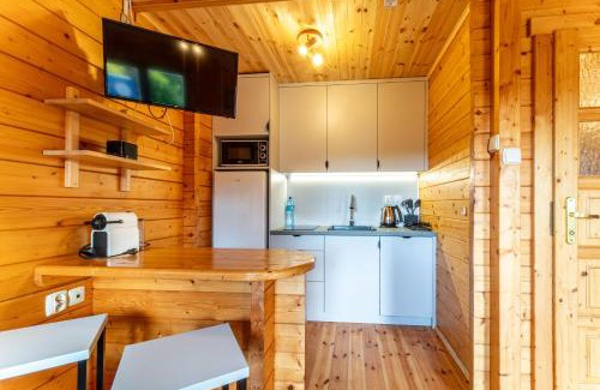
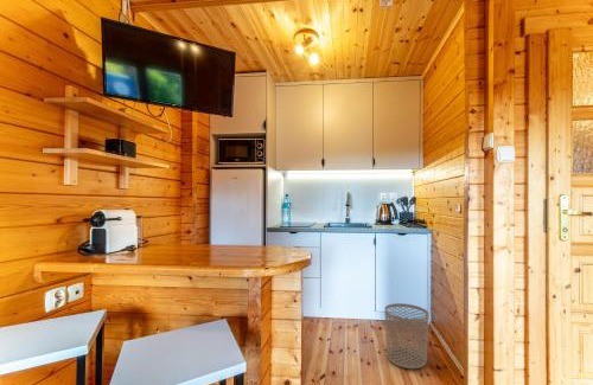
+ waste bin [383,302,431,370]
